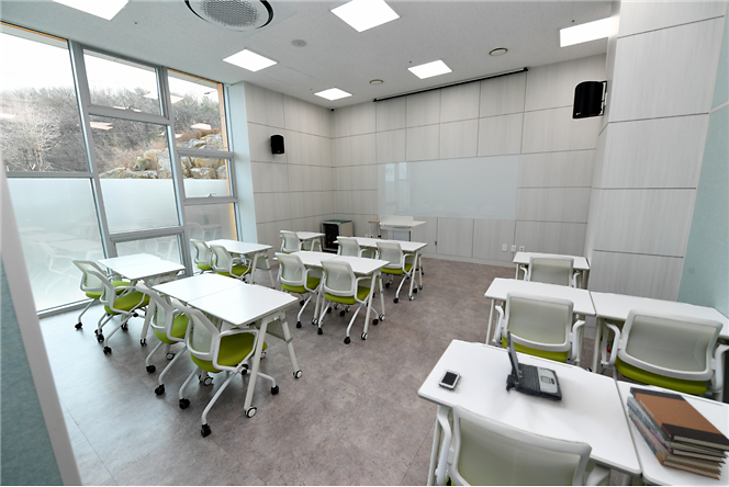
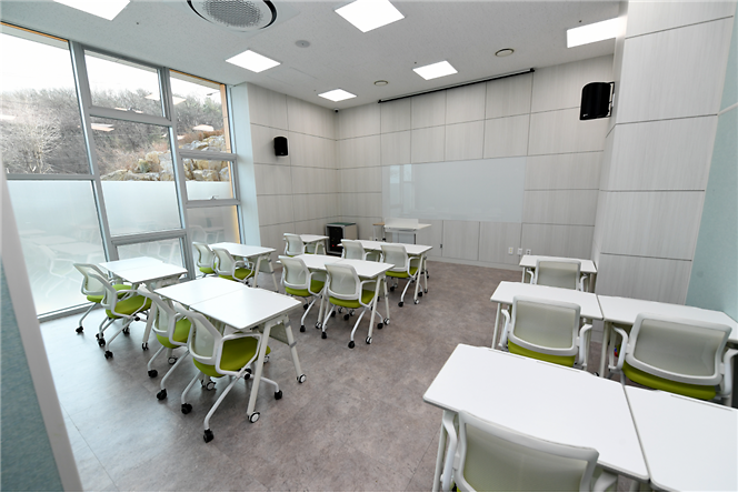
- laptop [505,329,563,403]
- cell phone [438,369,461,390]
- book stack [626,386,729,482]
